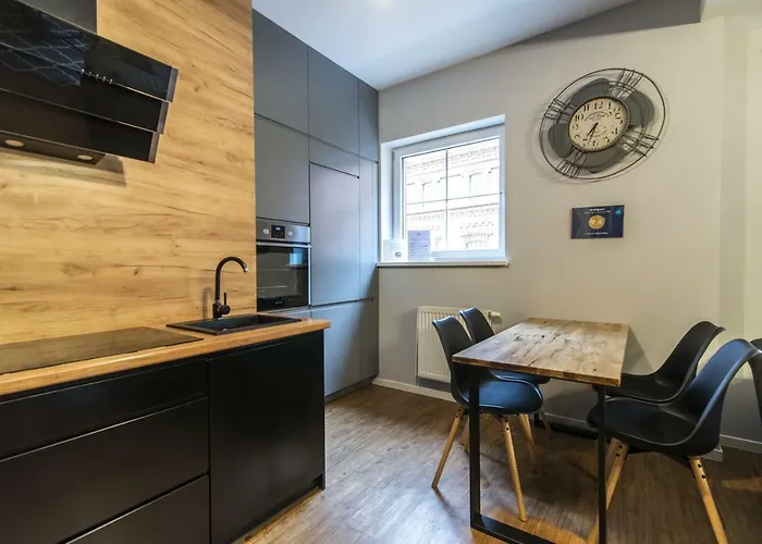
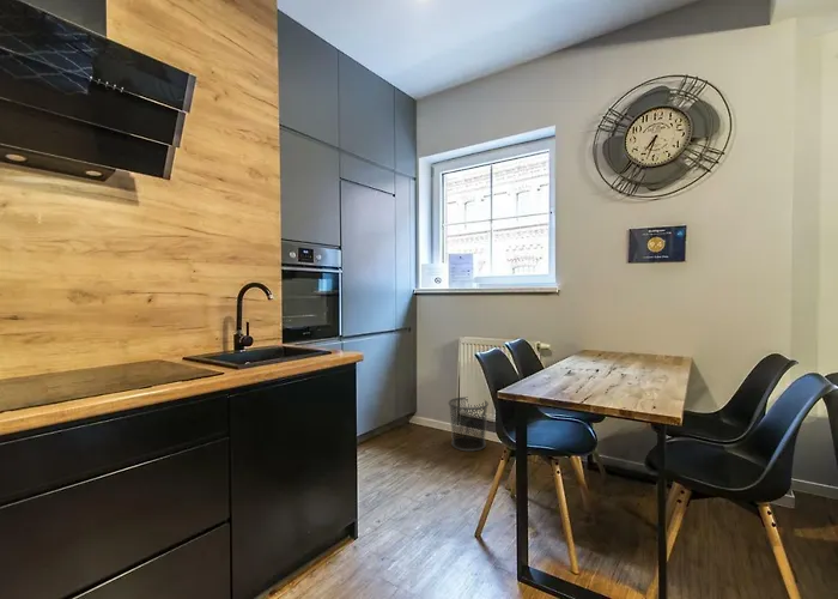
+ waste bin [447,397,490,453]
